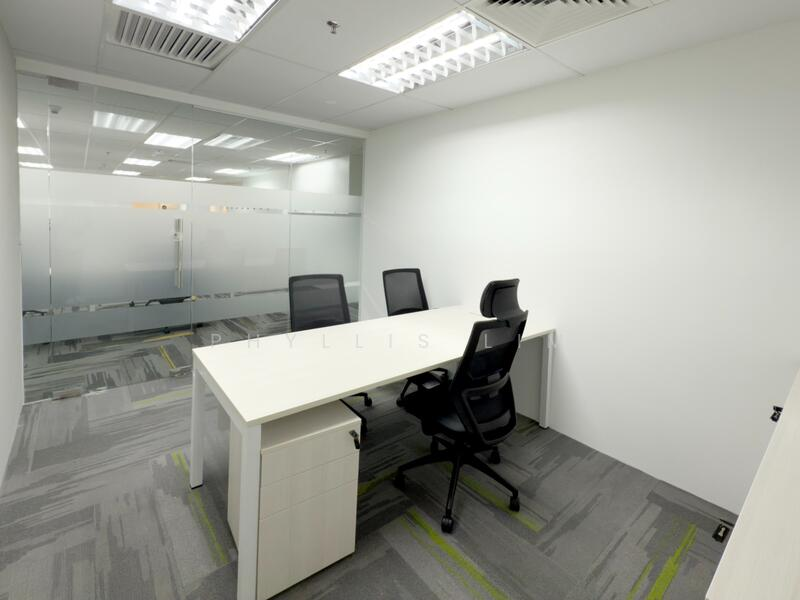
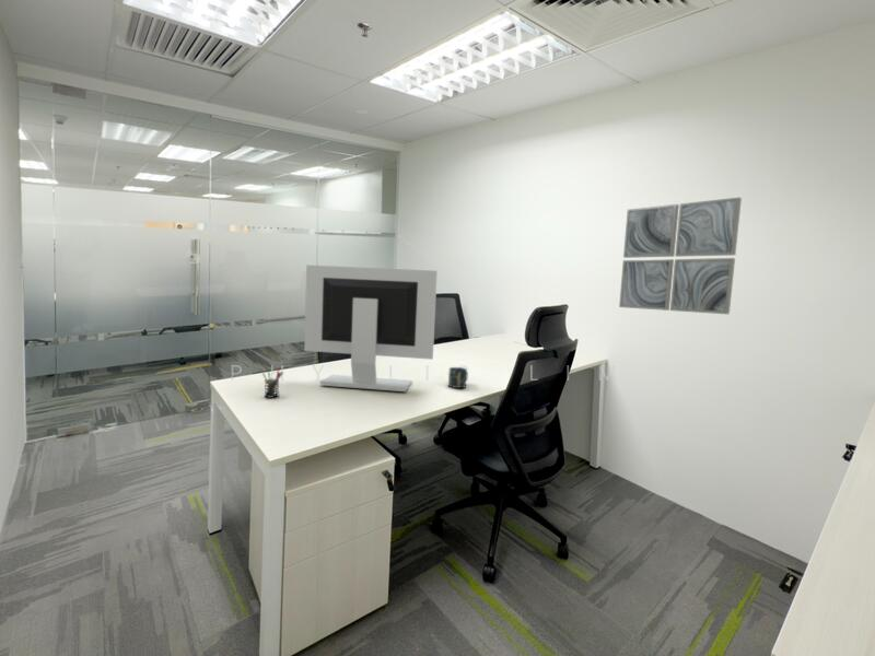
+ computer monitor [303,263,439,393]
+ cup [447,366,469,389]
+ wall art [618,197,743,315]
+ pen holder [261,367,284,399]
